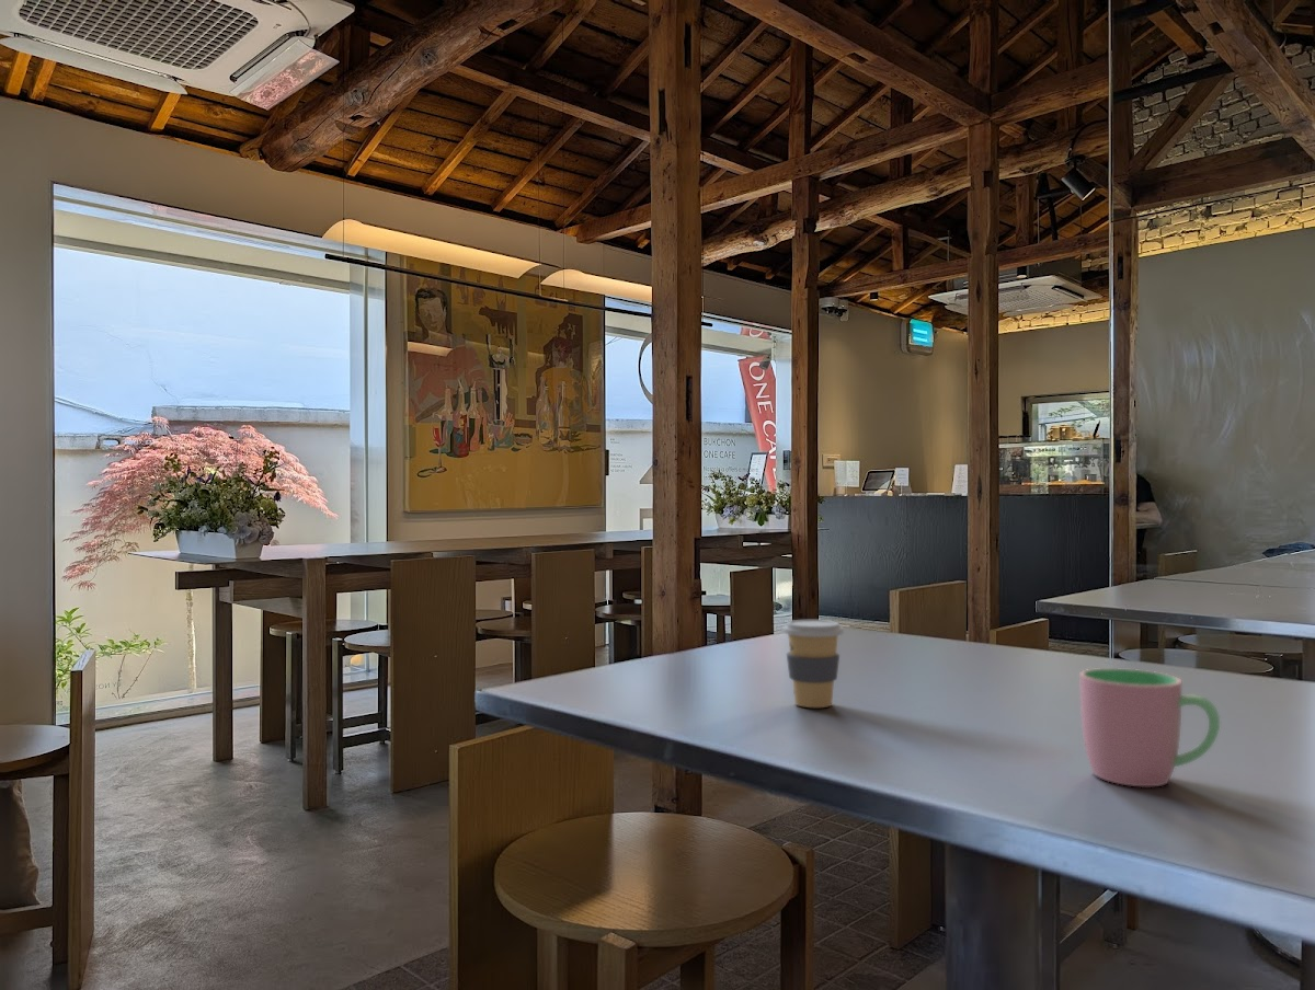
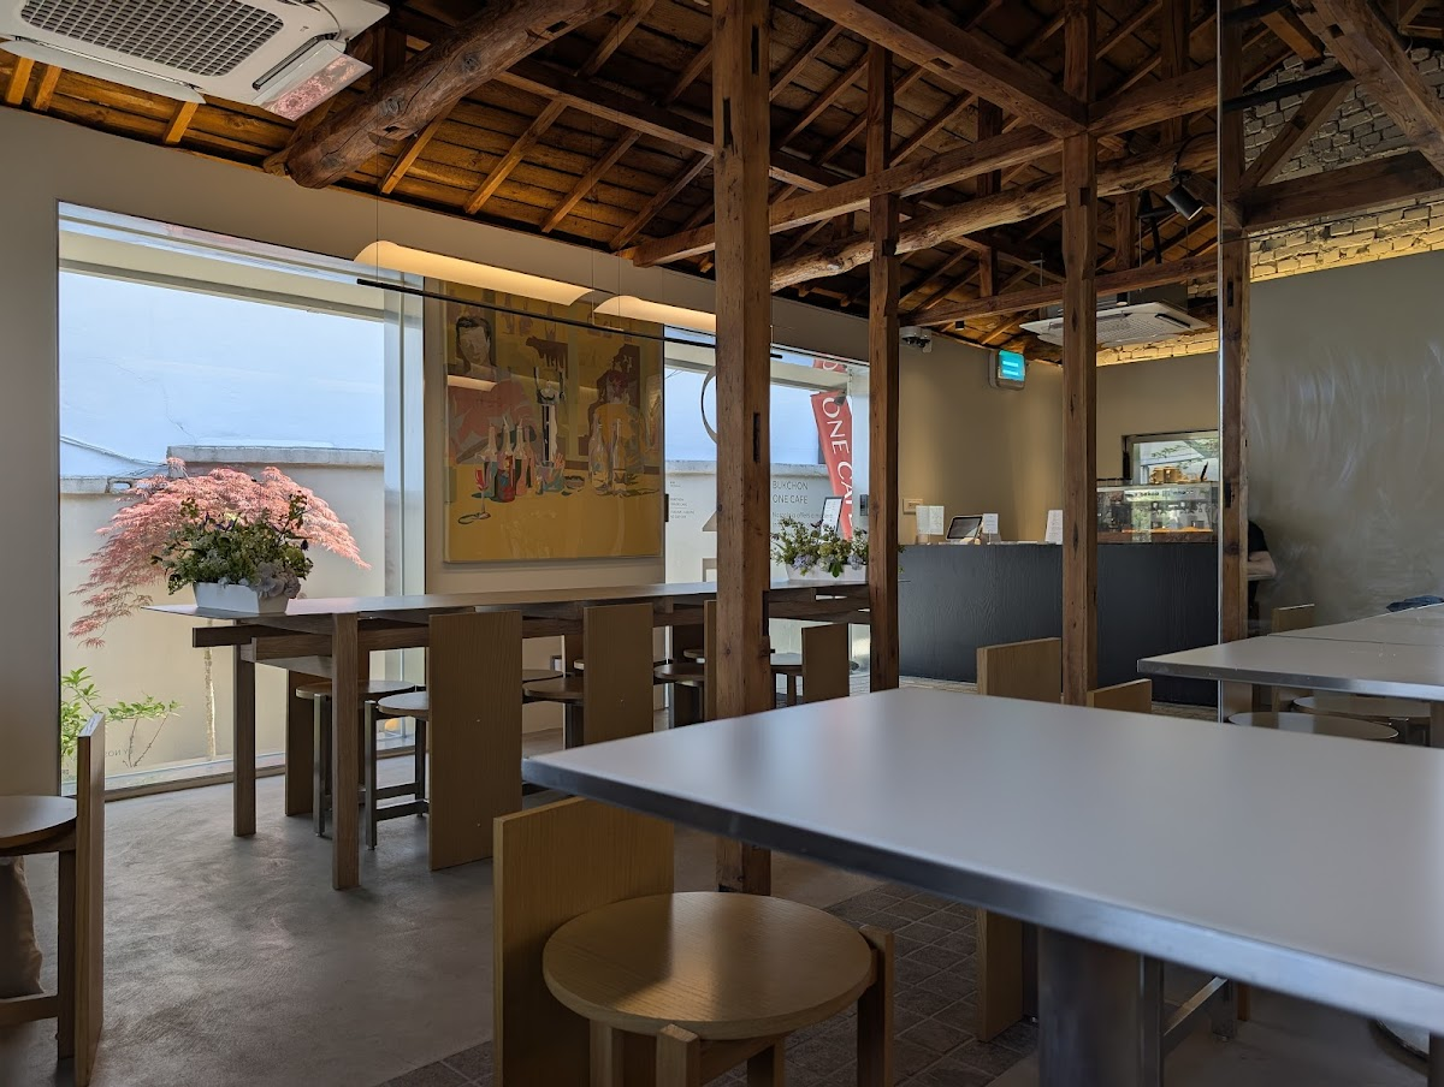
- cup [1078,667,1221,787]
- coffee cup [781,619,845,709]
